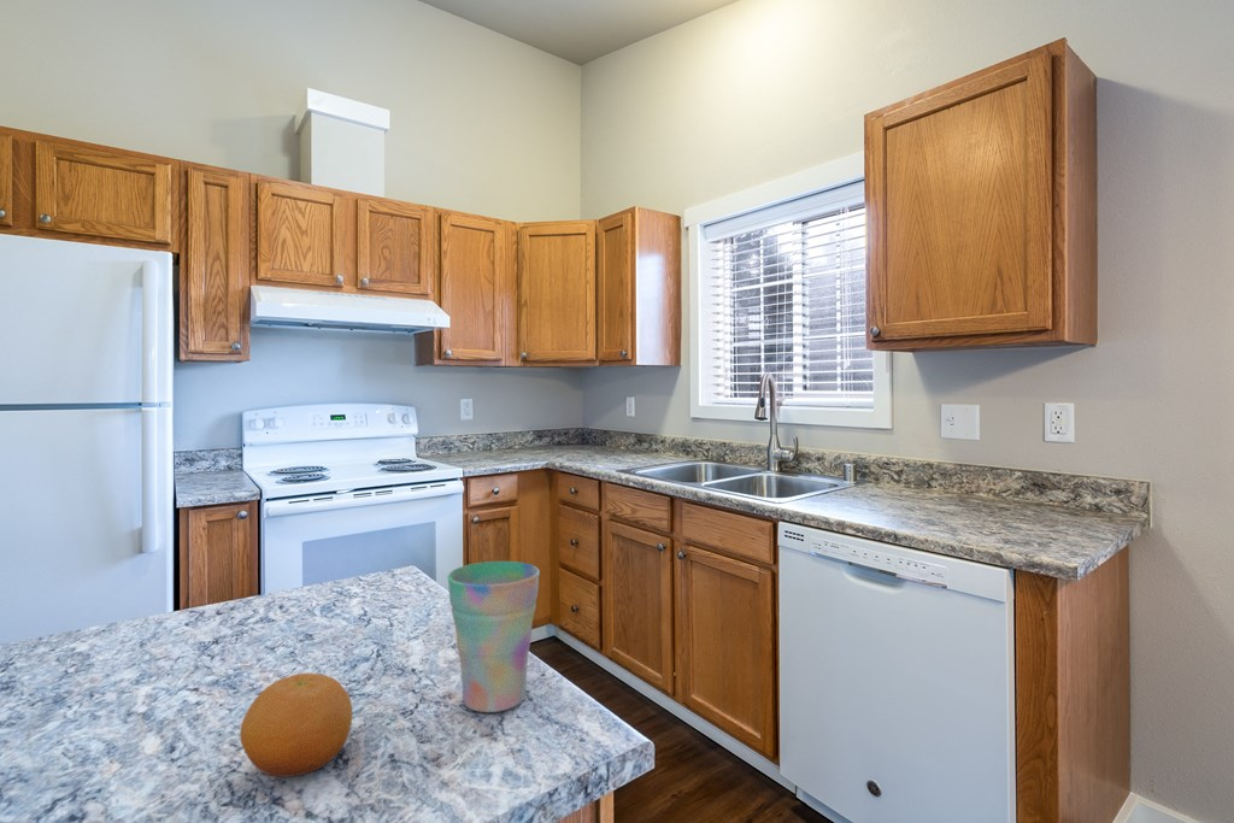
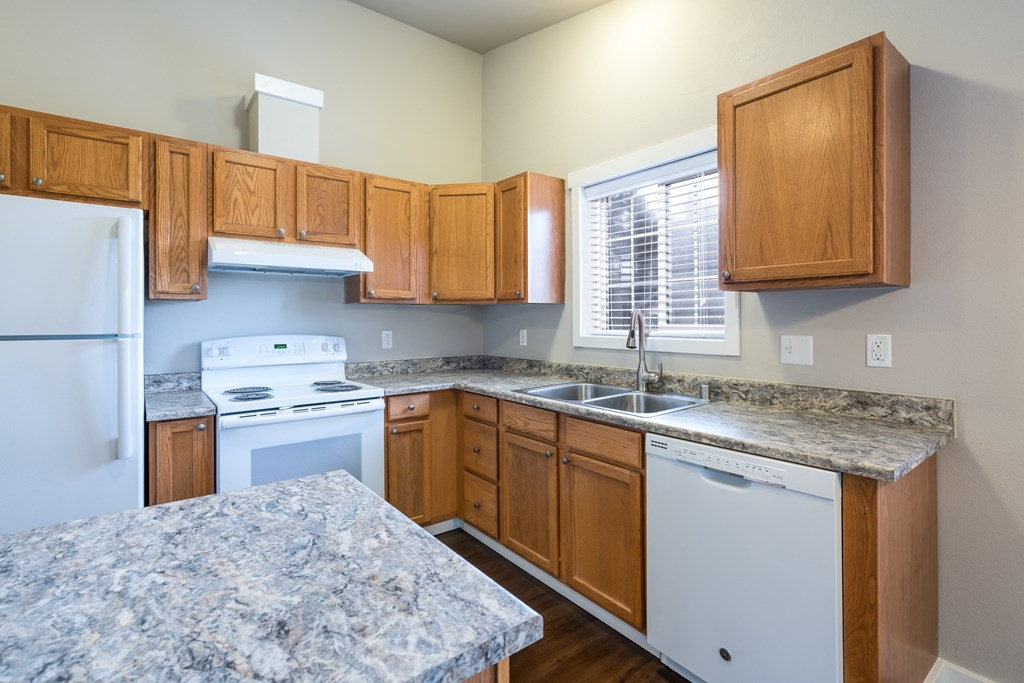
- cup [446,560,541,713]
- fruit [239,672,353,778]
